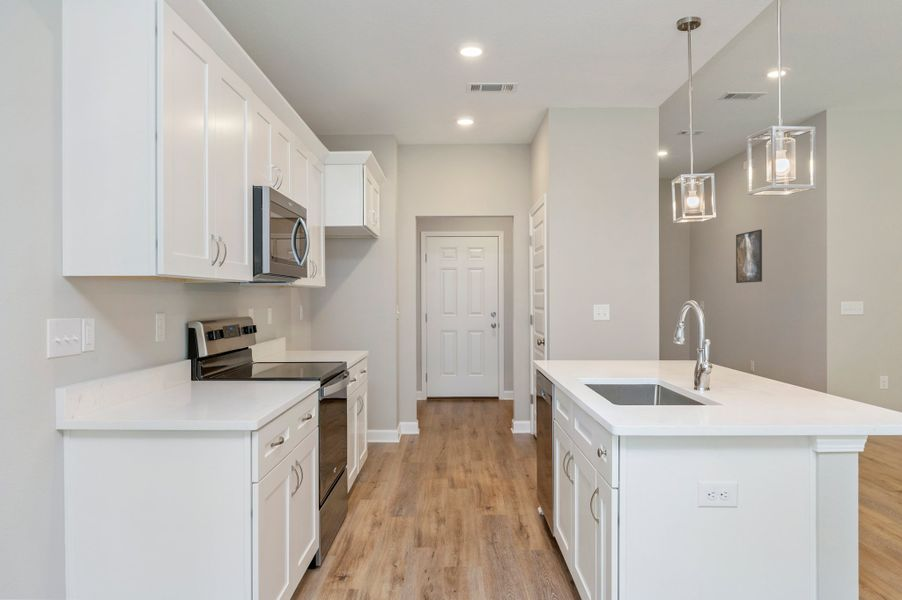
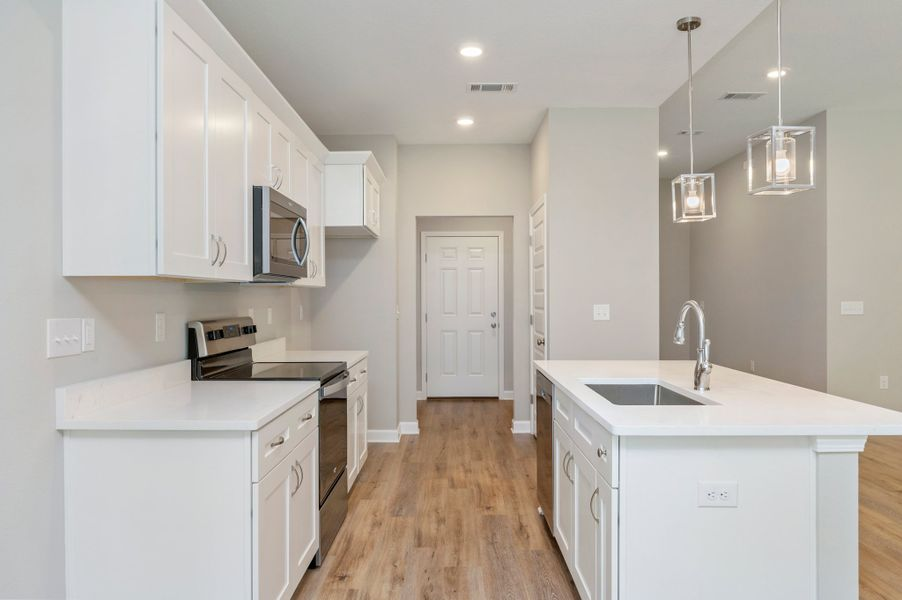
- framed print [735,228,763,284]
